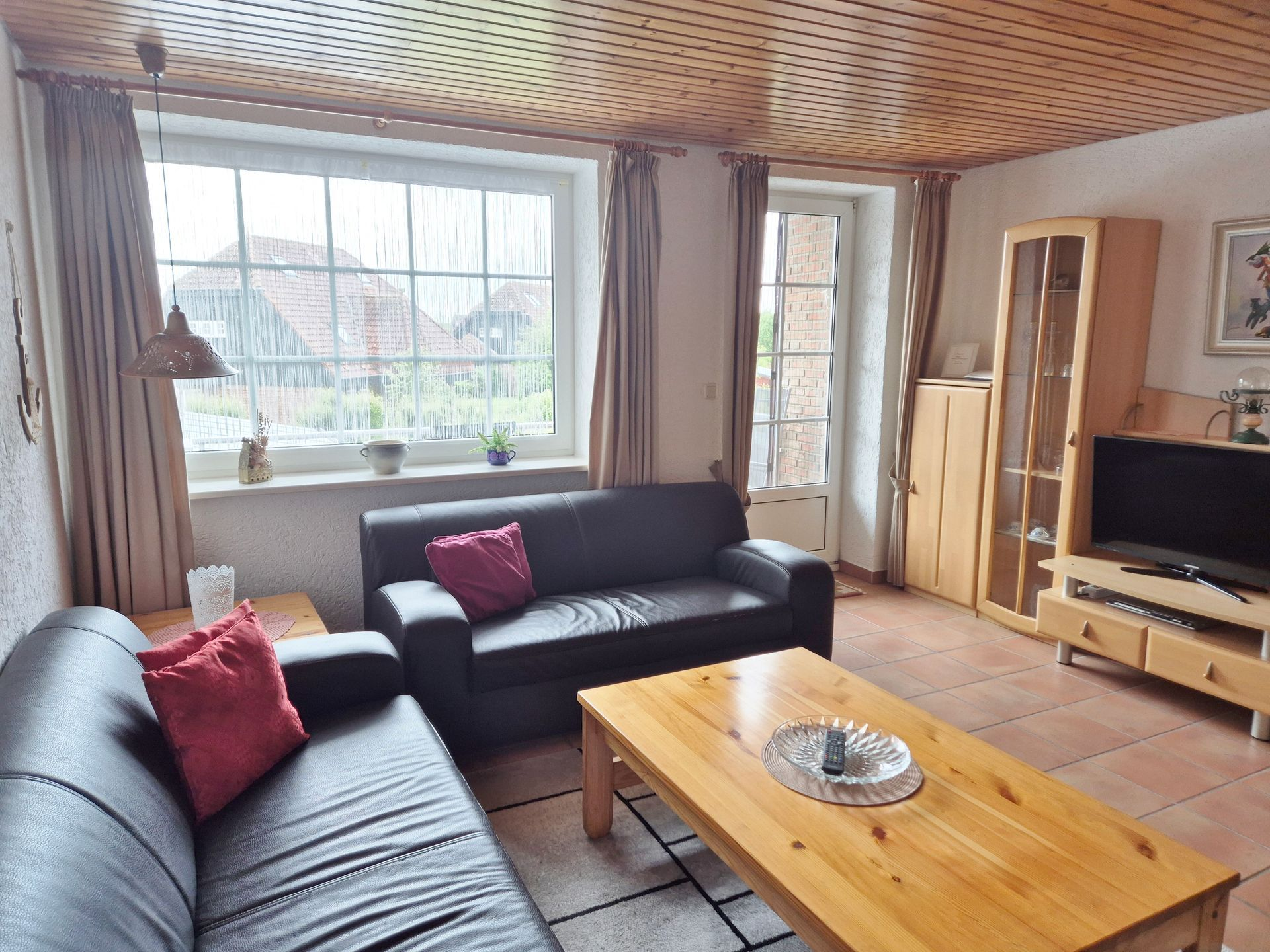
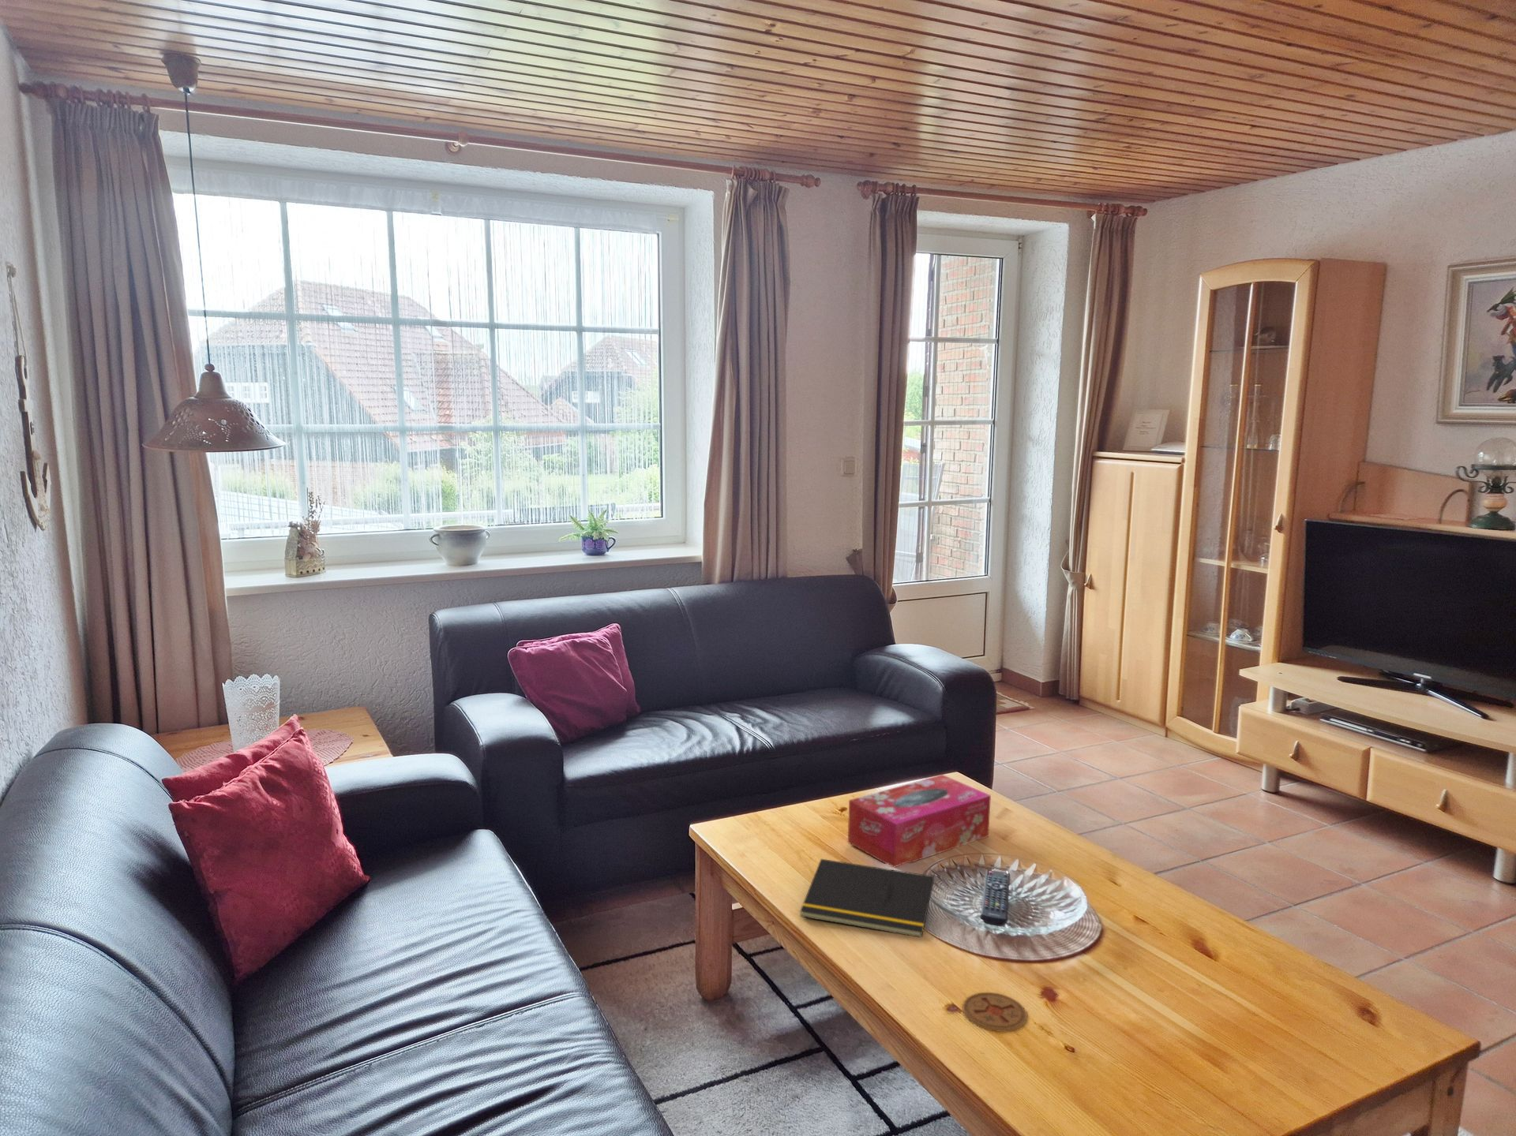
+ notepad [800,858,935,938]
+ coaster [962,992,1028,1032]
+ tissue box [848,774,992,869]
